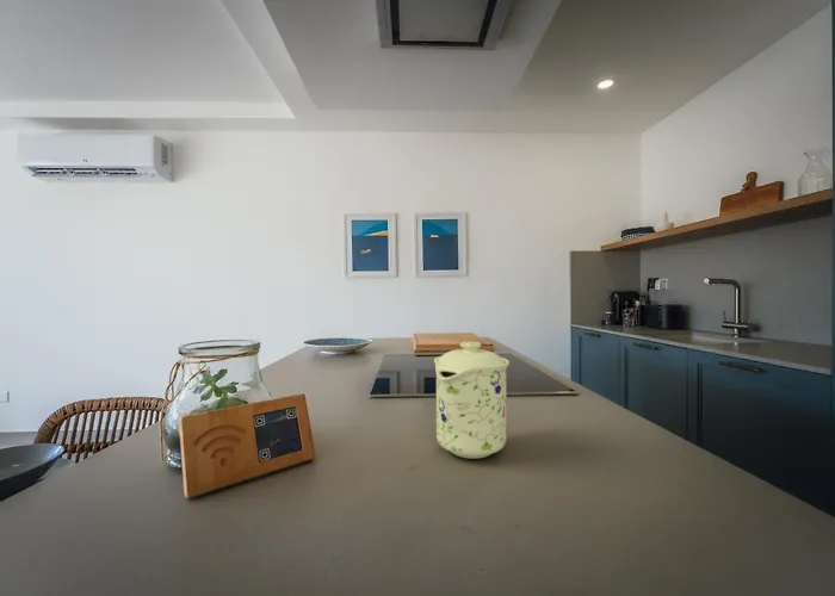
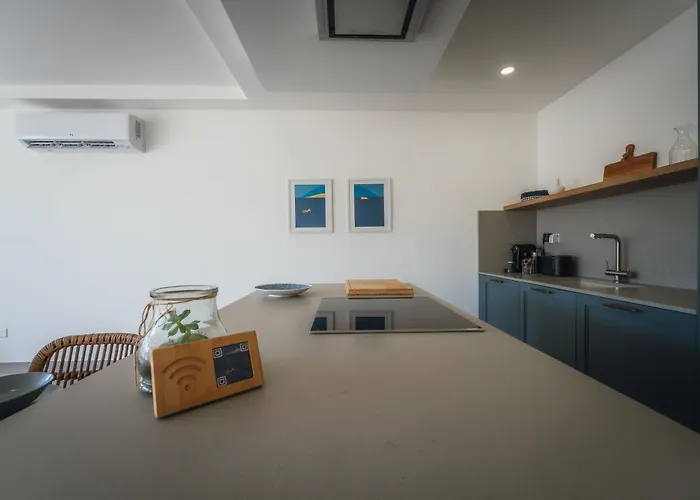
- mug [433,340,511,460]
